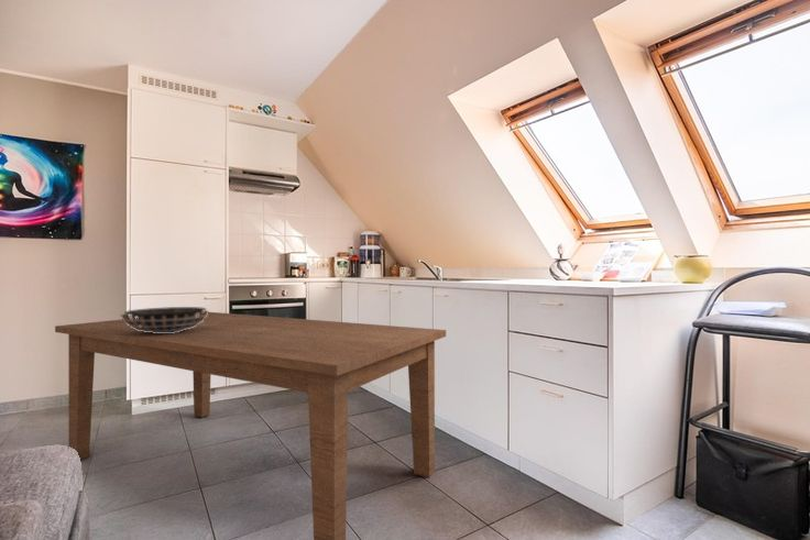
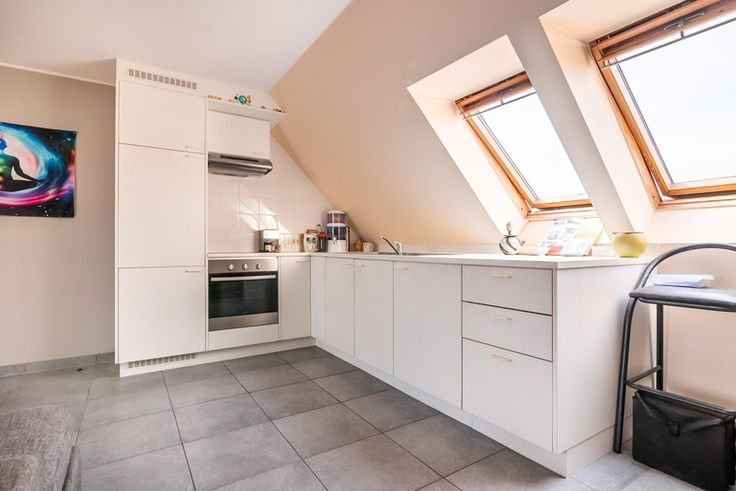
- decorative bowl [119,306,209,333]
- dining table [54,310,447,540]
